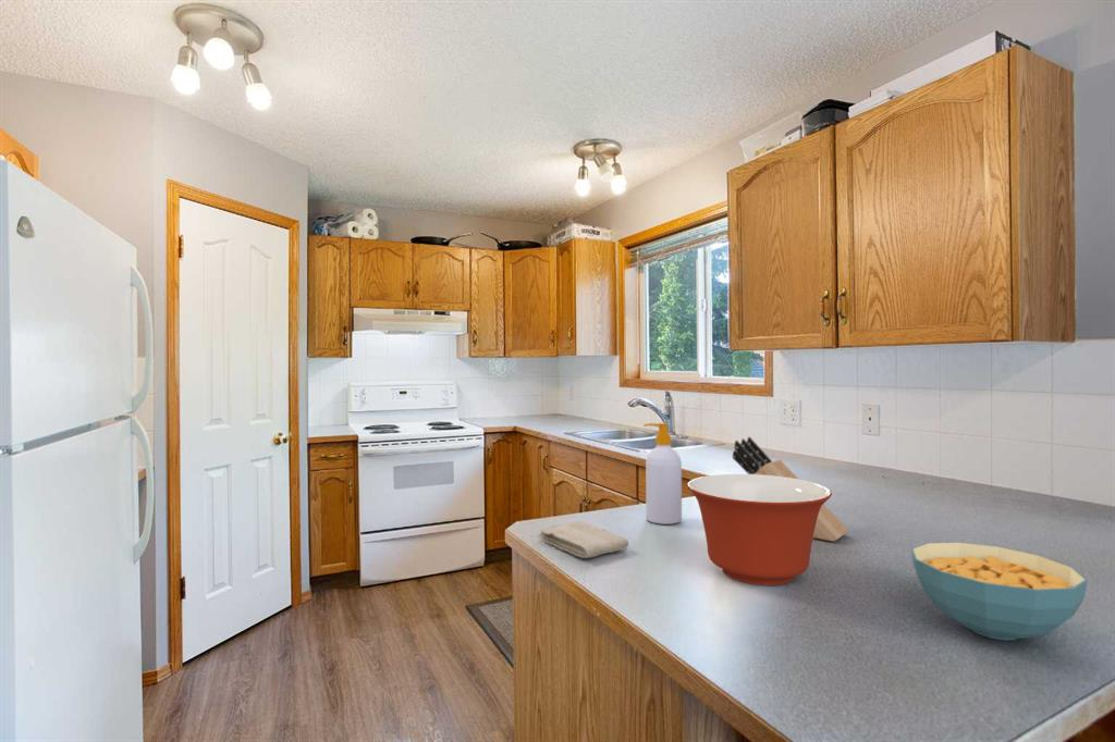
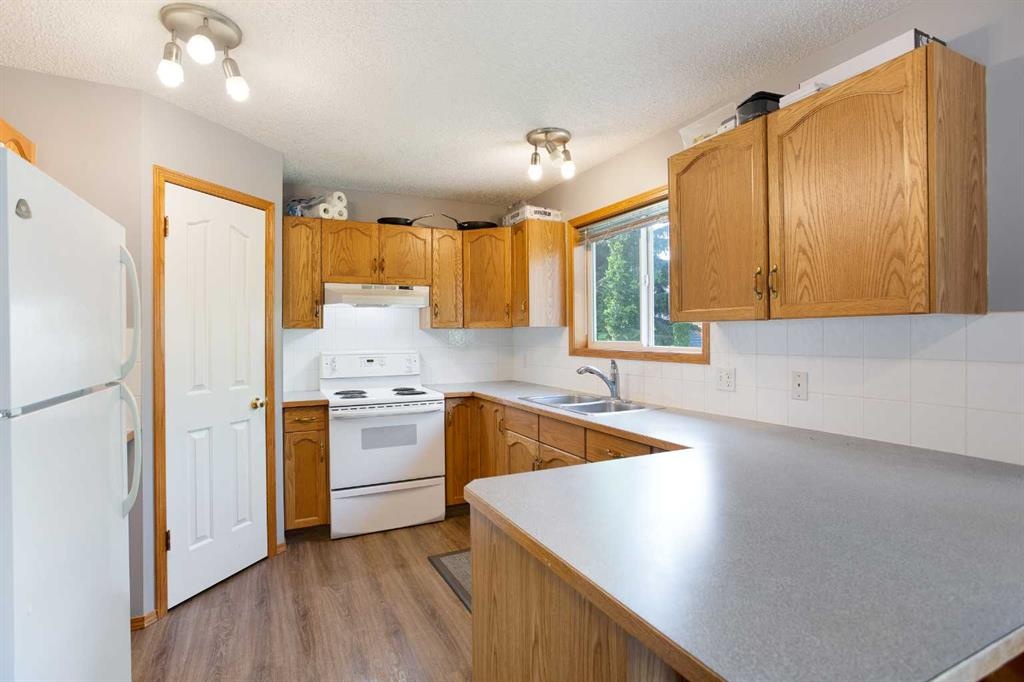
- soap bottle [642,422,683,525]
- cereal bowl [910,541,1089,642]
- washcloth [538,520,630,559]
- knife block [732,436,850,543]
- mixing bowl [686,473,833,586]
